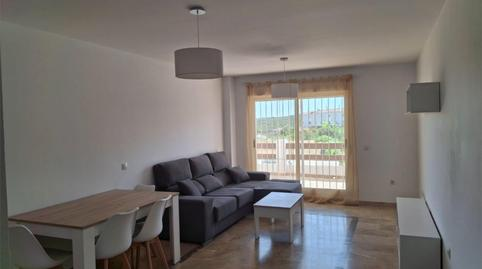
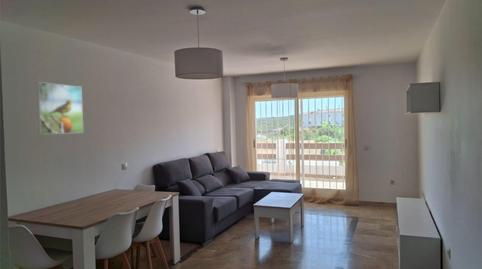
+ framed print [36,81,84,135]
